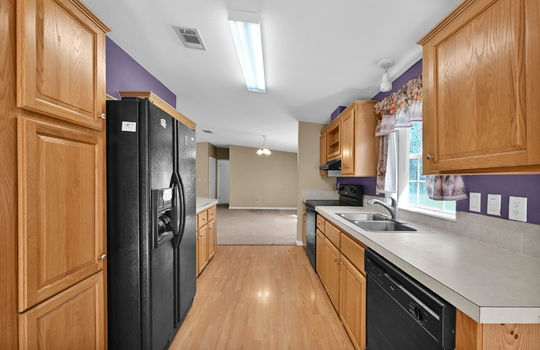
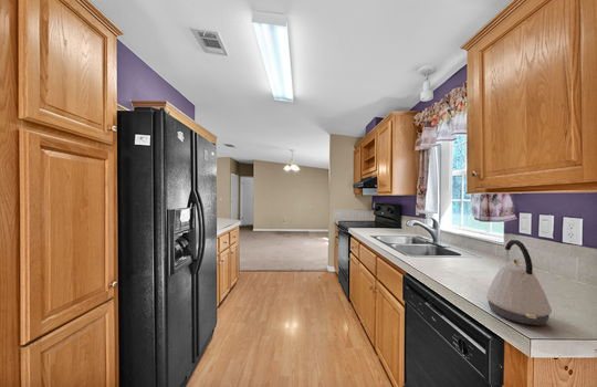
+ kettle [485,239,553,326]
